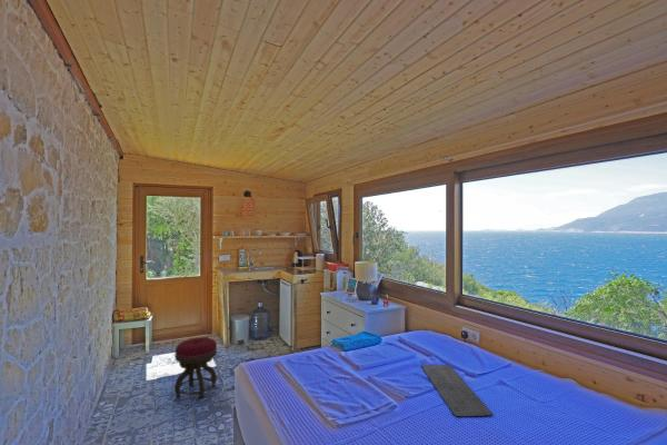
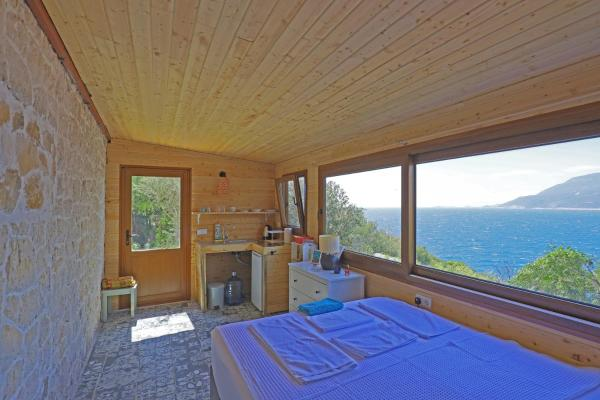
- bath mat [420,364,494,417]
- stool [173,336,218,399]
